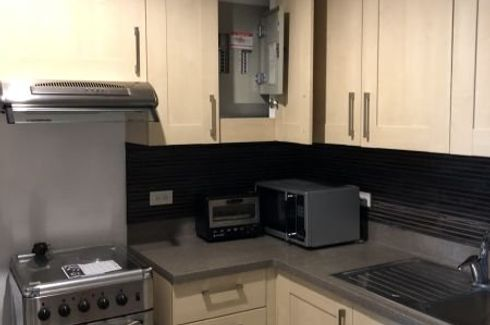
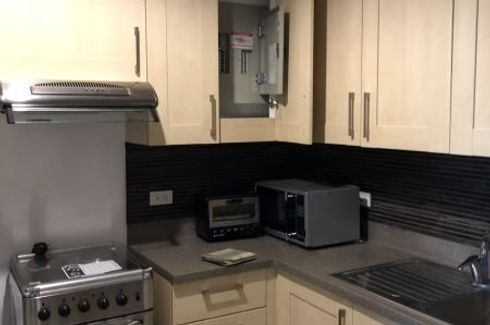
+ dish towel [200,247,258,267]
